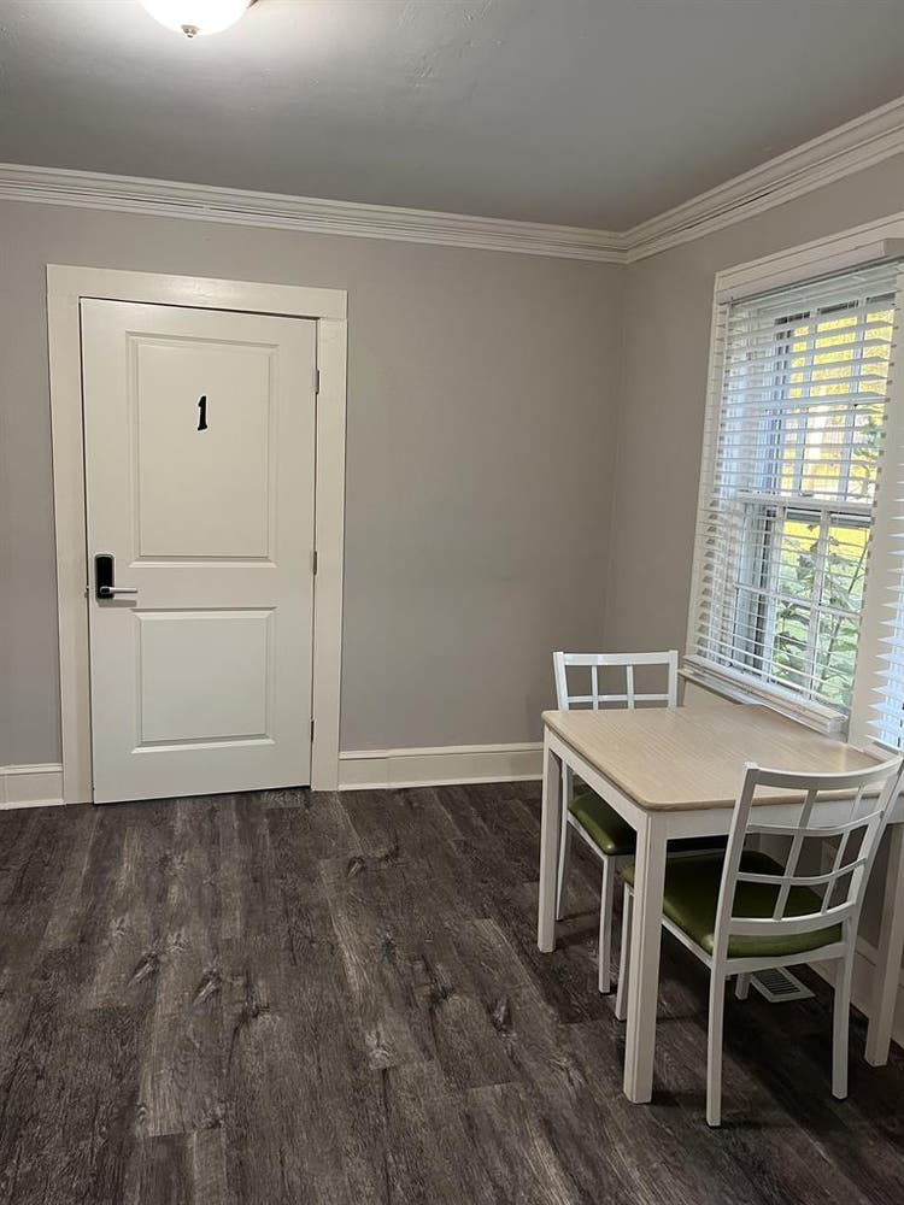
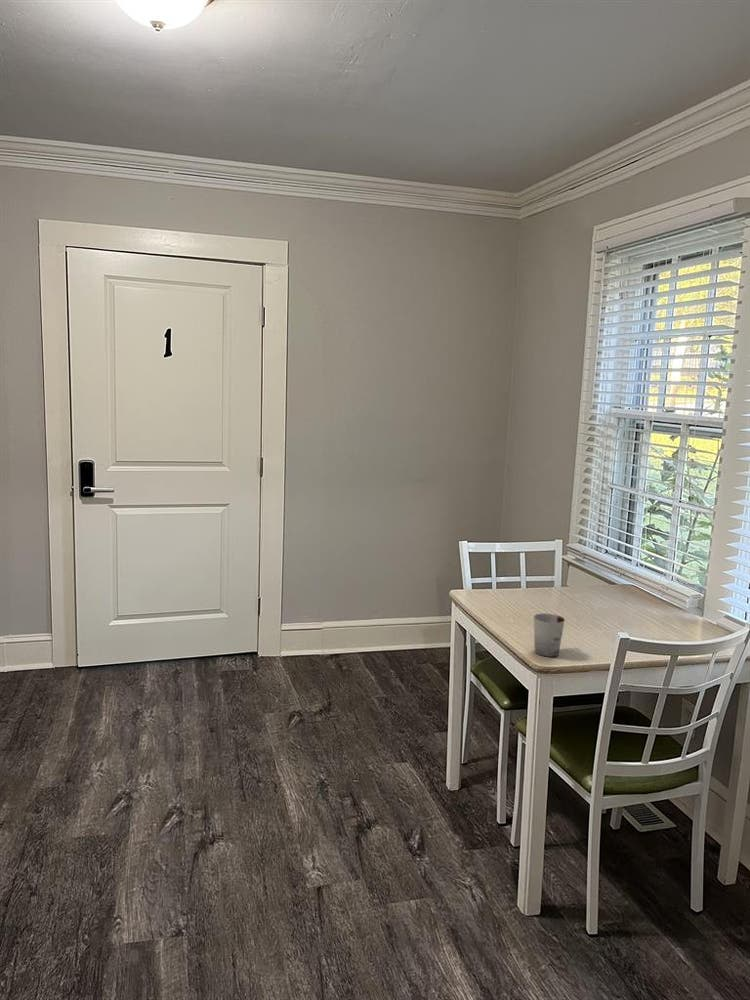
+ cup [533,613,566,657]
